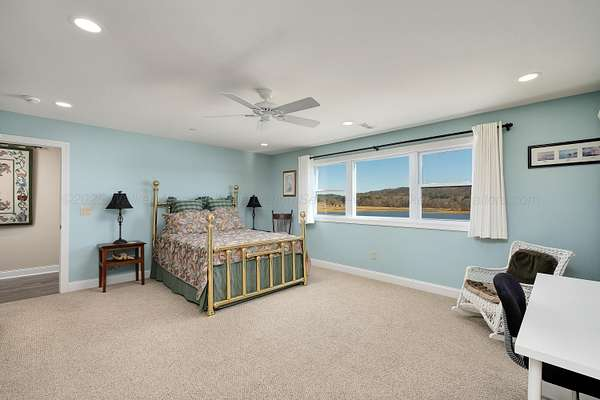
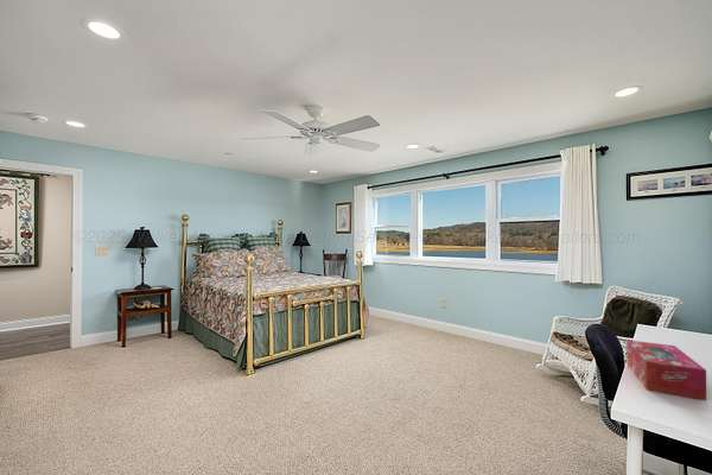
+ tissue box [625,338,707,401]
